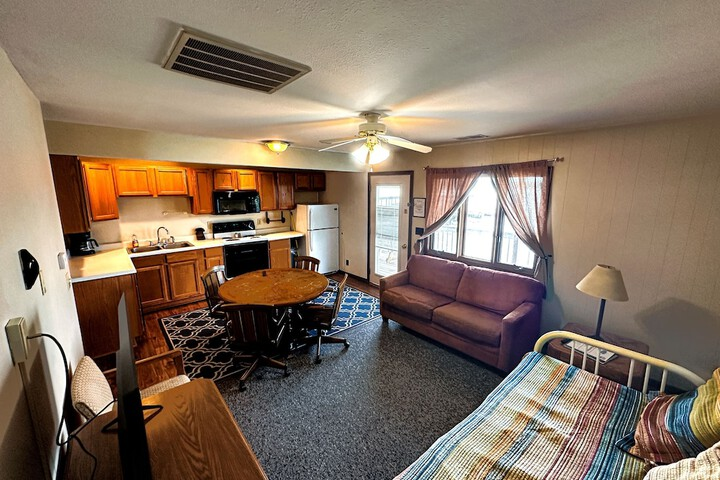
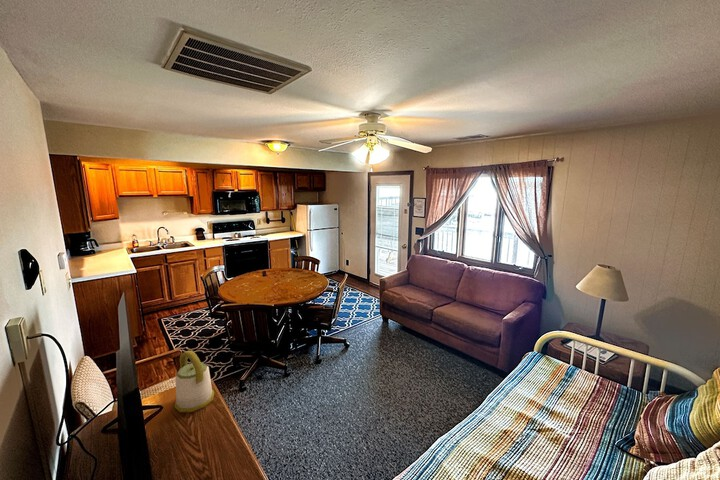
+ kettle [173,350,215,413]
